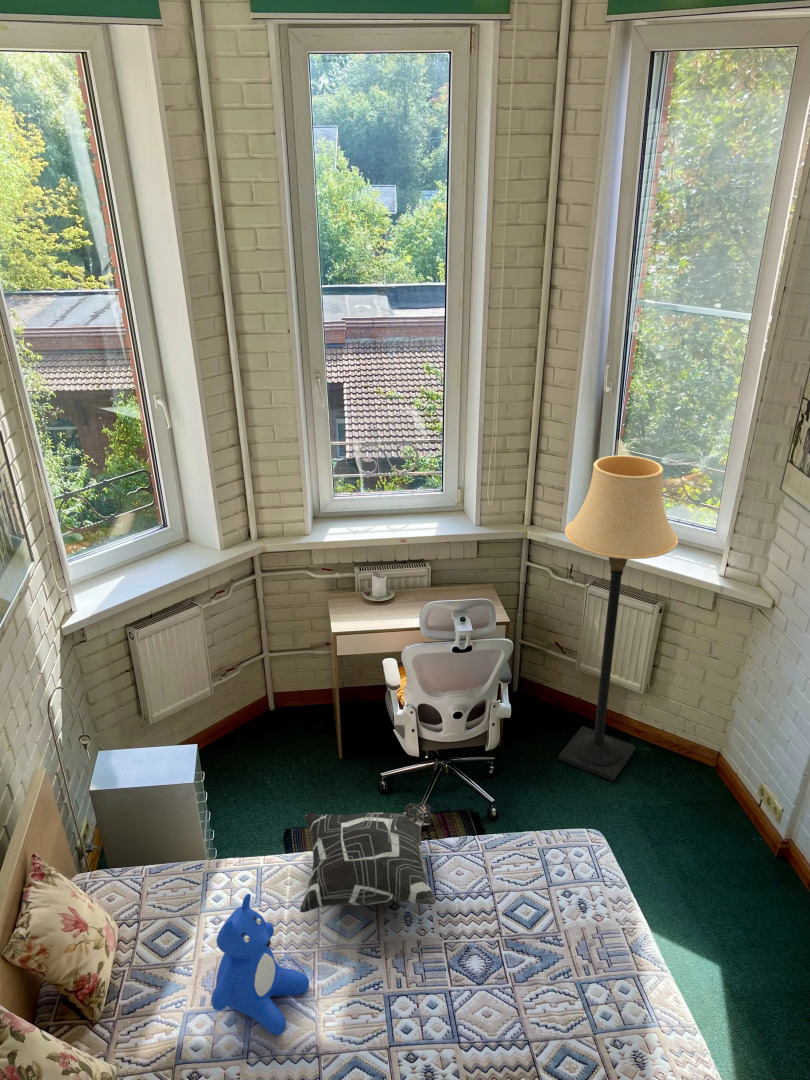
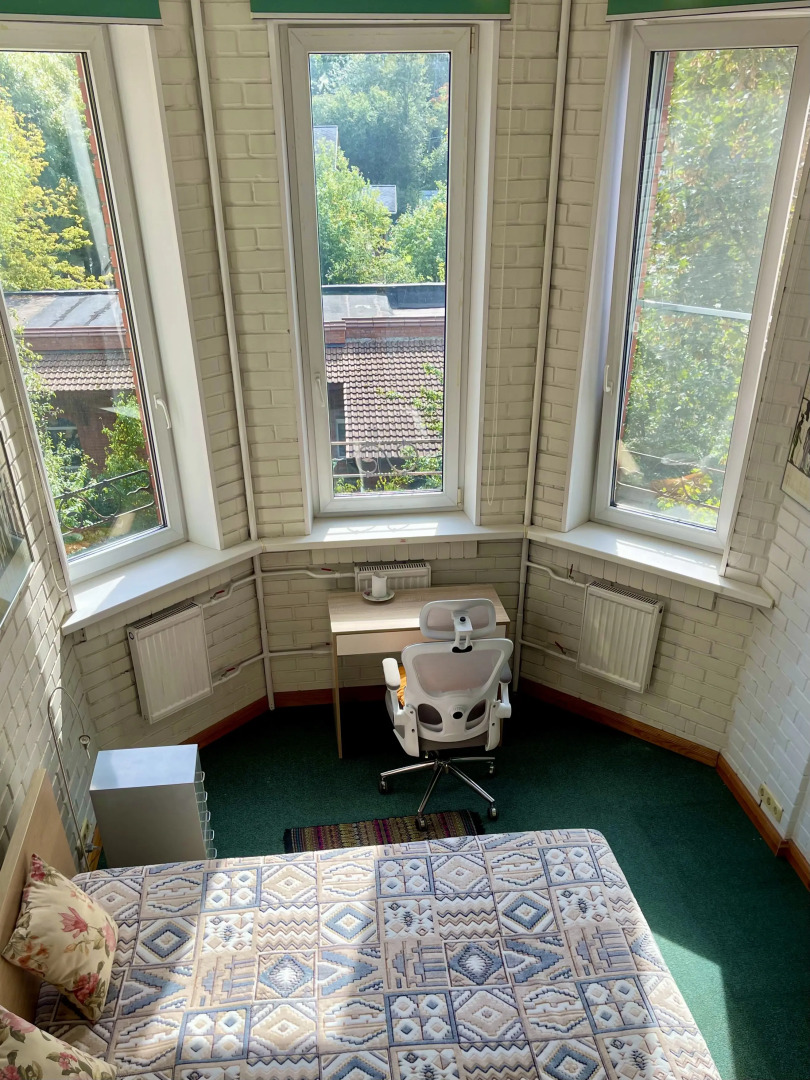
- decorative pillow [299,802,437,913]
- lamp [557,454,679,782]
- teddy bear [210,893,310,1036]
